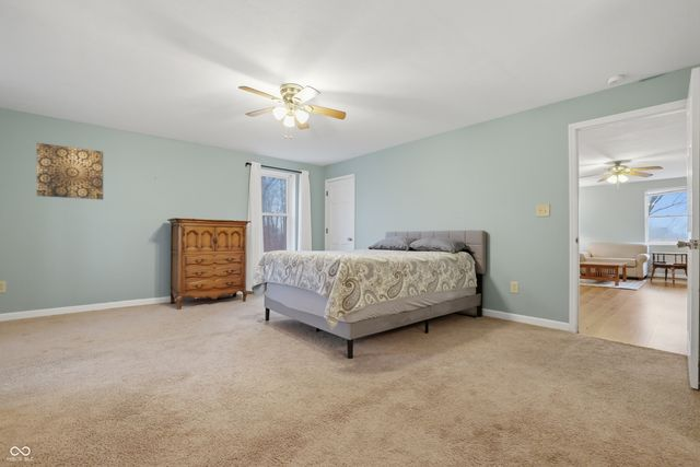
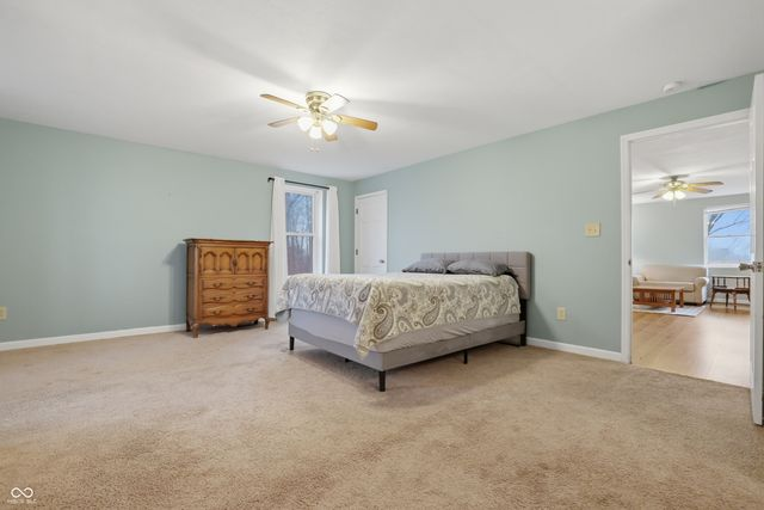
- wall art [36,142,104,200]
